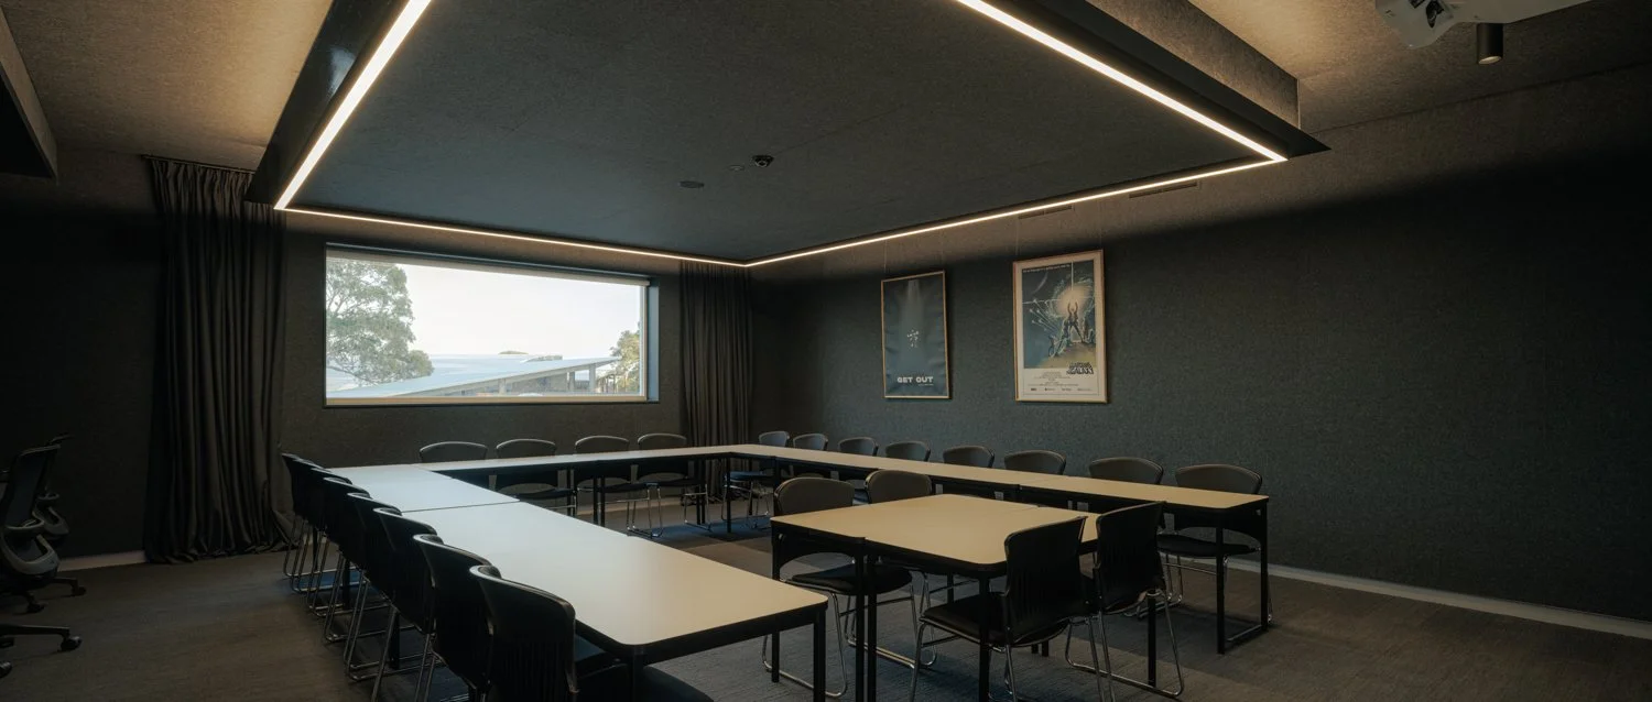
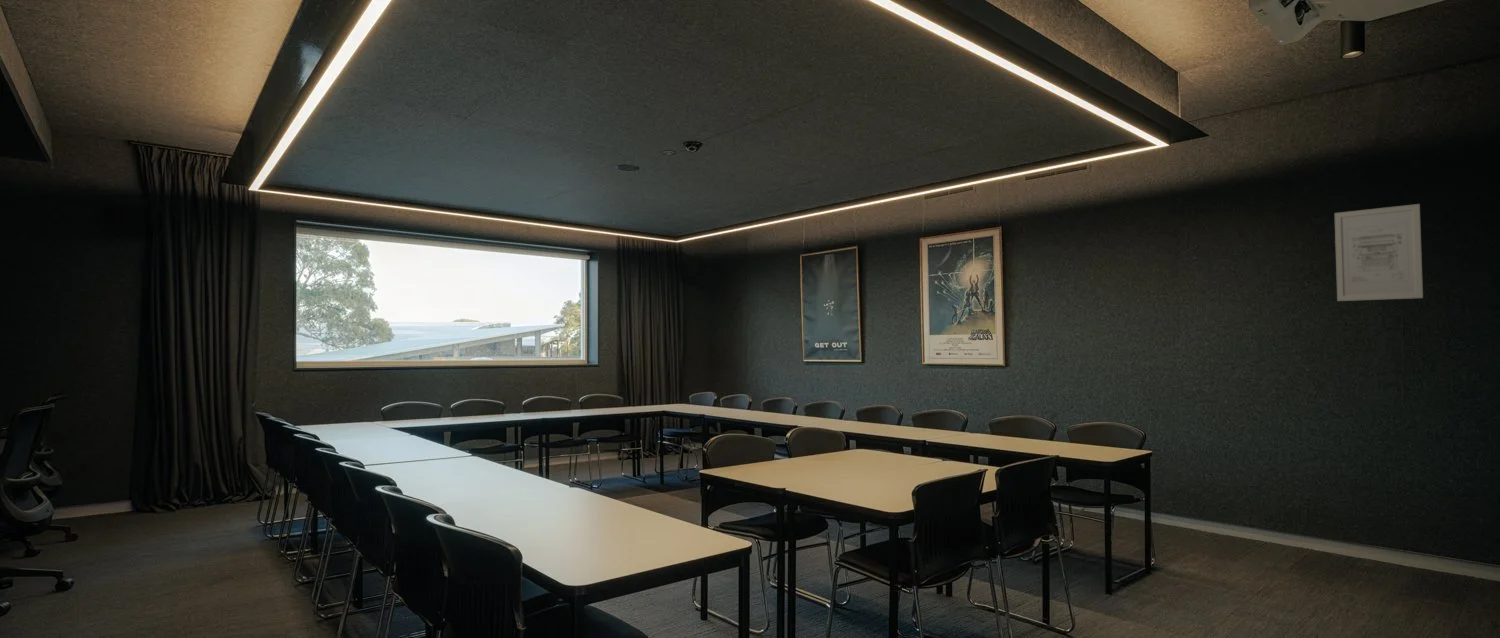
+ wall art [1334,203,1424,302]
